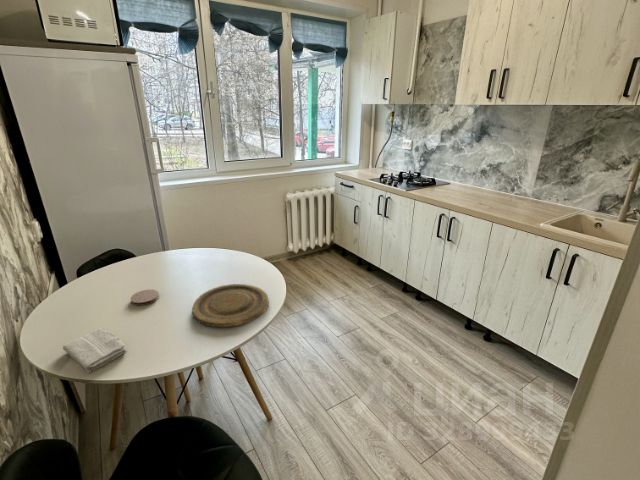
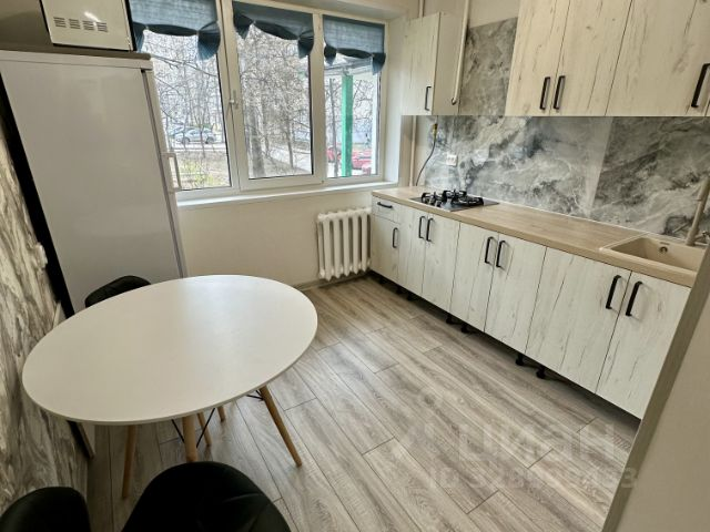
- plate [191,283,269,328]
- washcloth [62,326,128,374]
- coaster [130,288,160,307]
